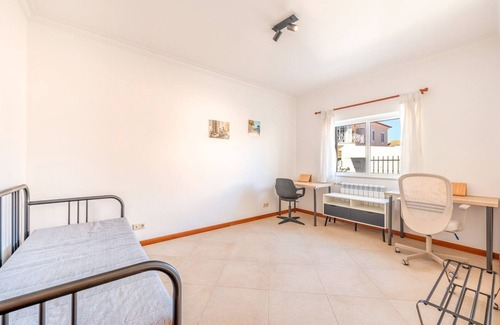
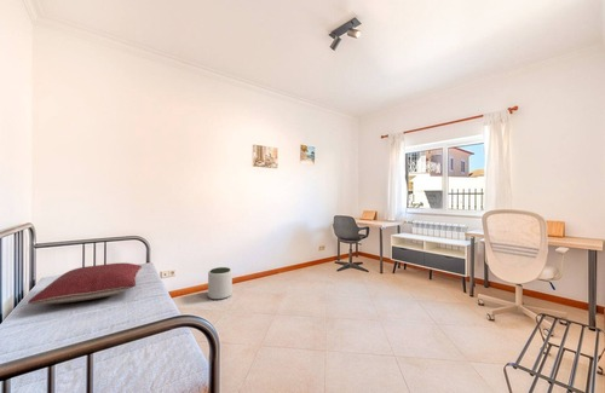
+ plant pot [207,266,234,300]
+ pillow [27,261,143,305]
